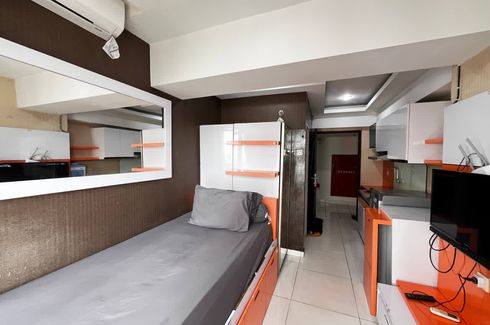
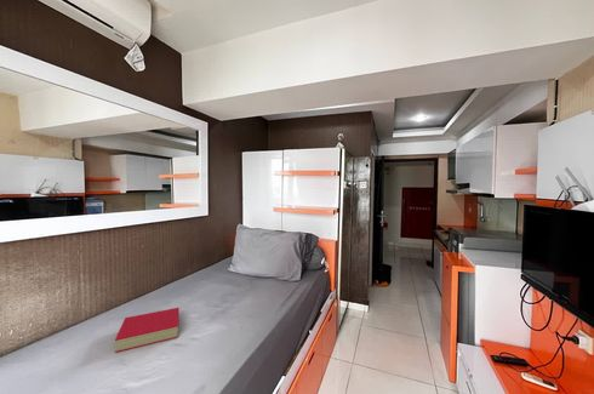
+ book [114,307,181,354]
